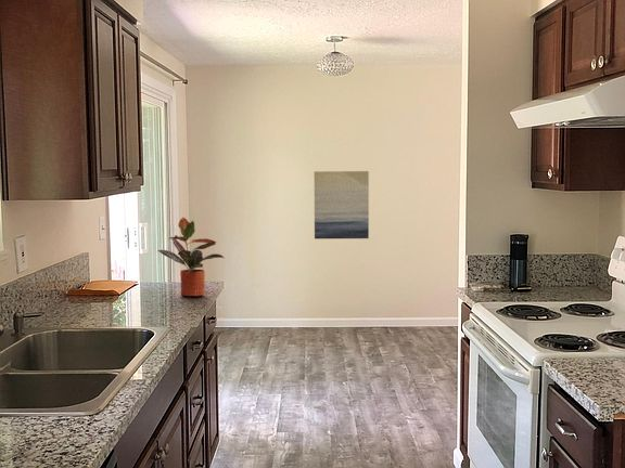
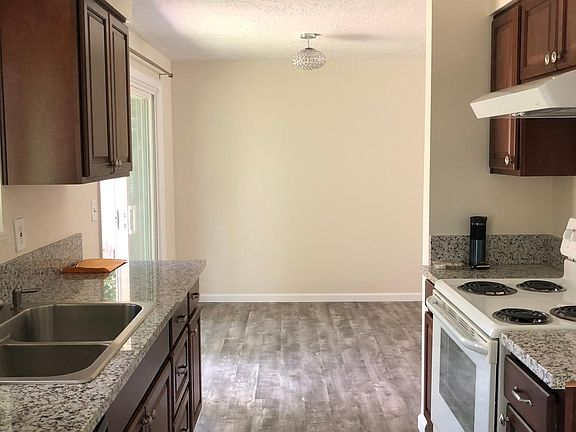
- potted plant [156,217,225,297]
- wall art [314,170,370,239]
